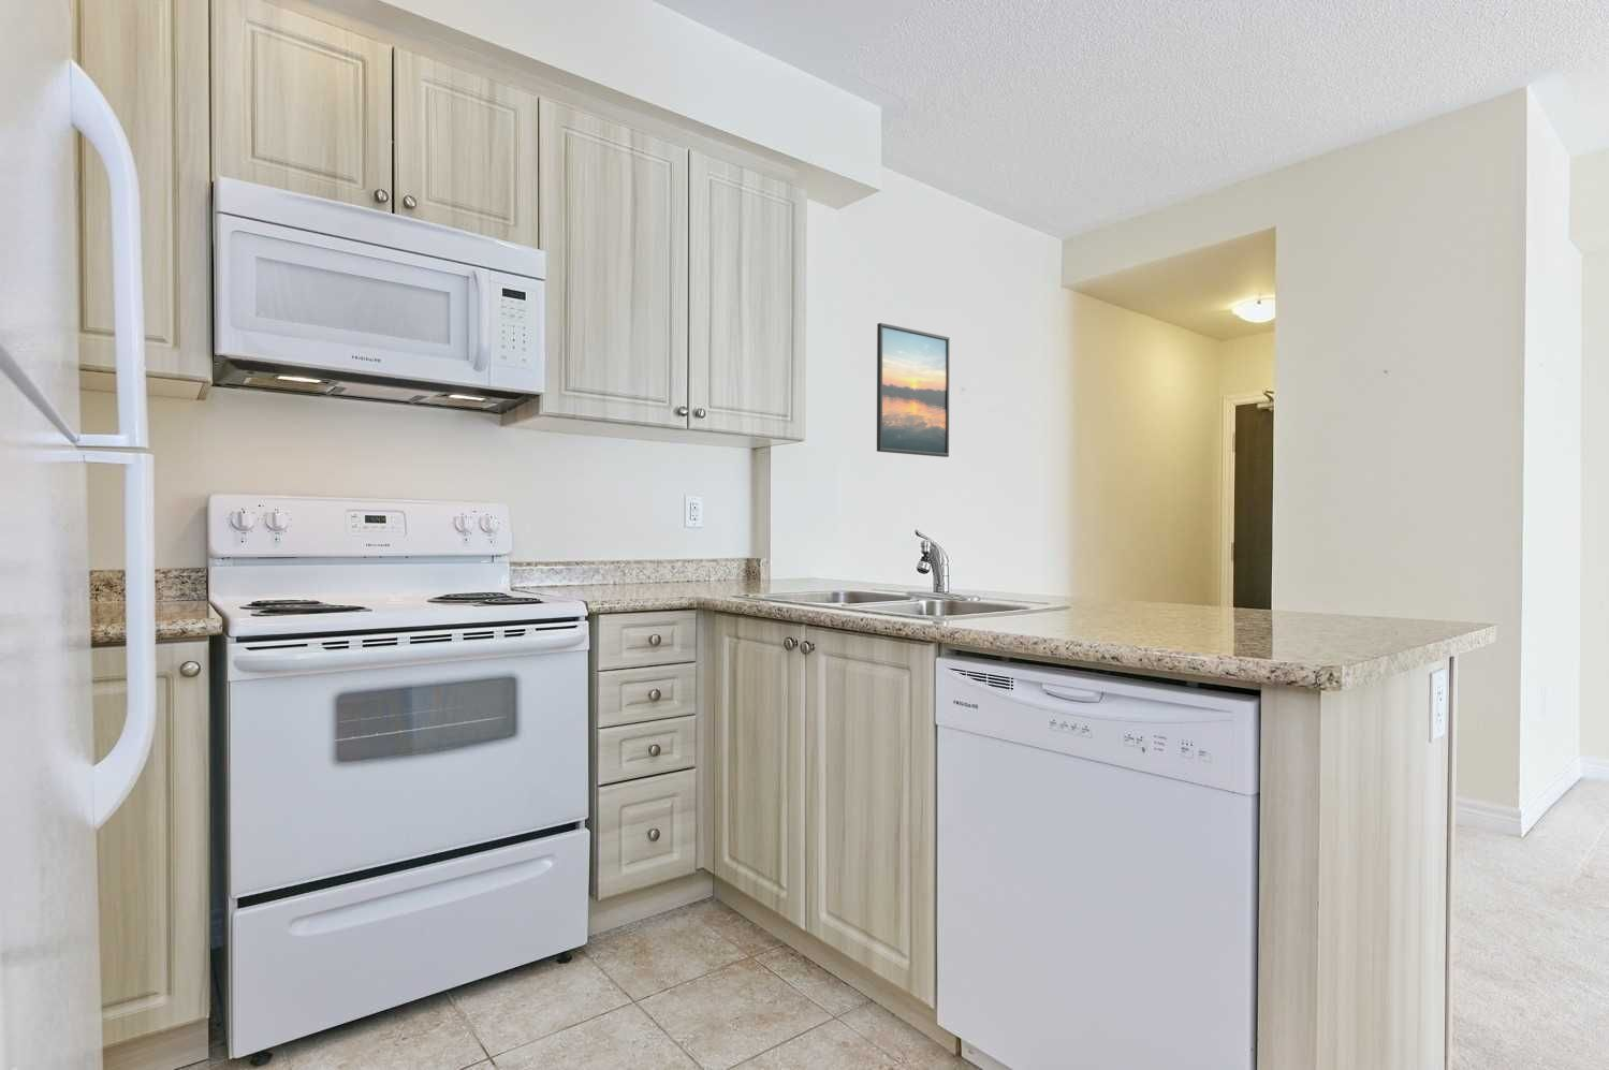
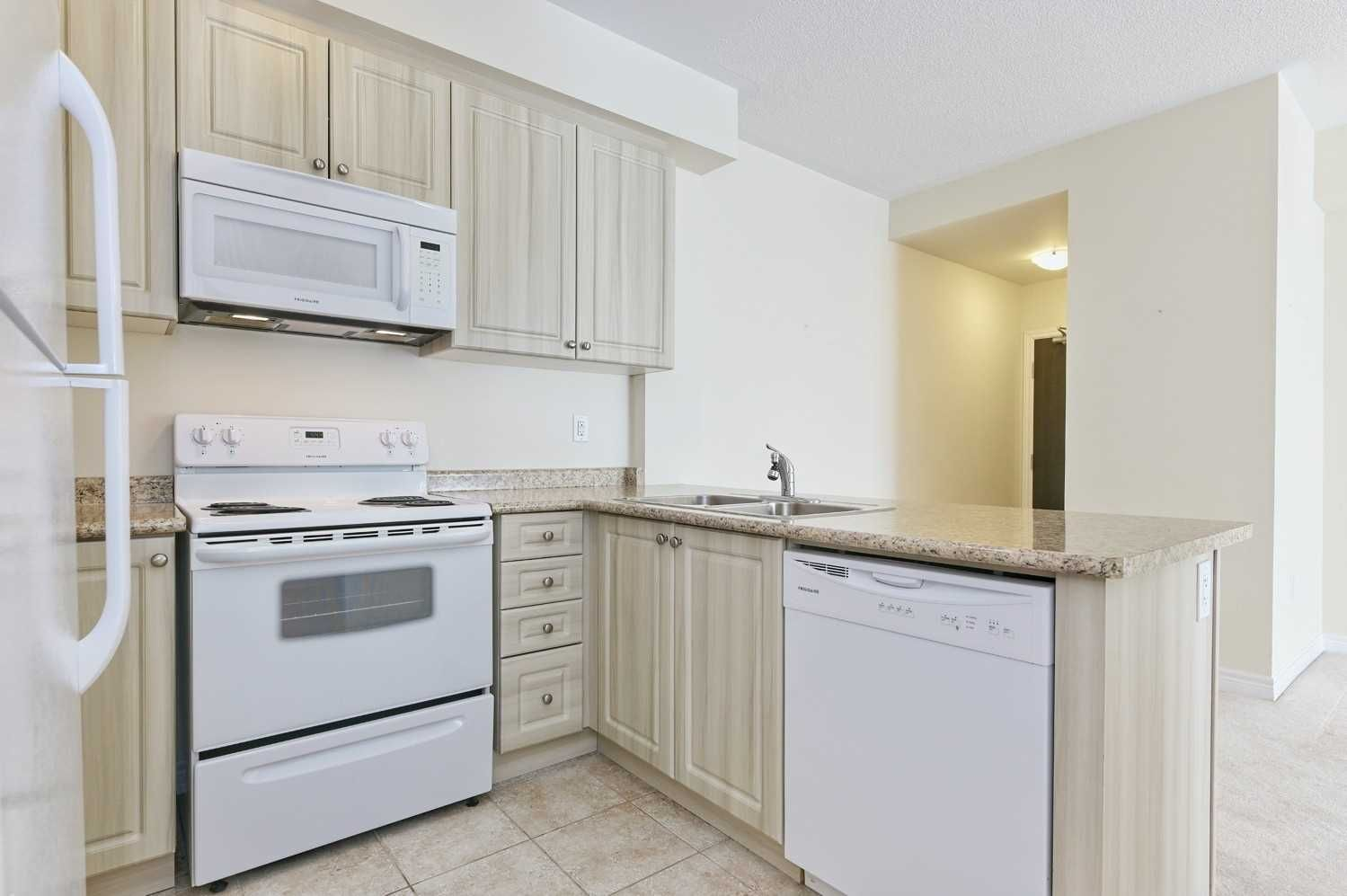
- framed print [876,322,951,459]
